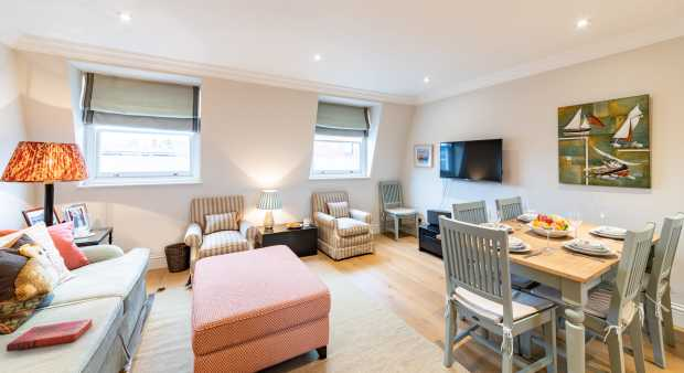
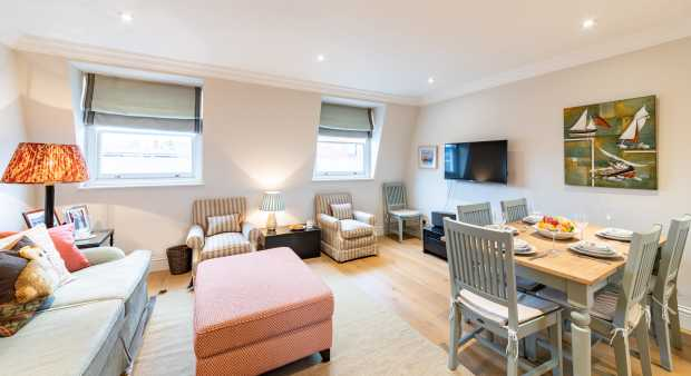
- hardback book [6,318,94,352]
